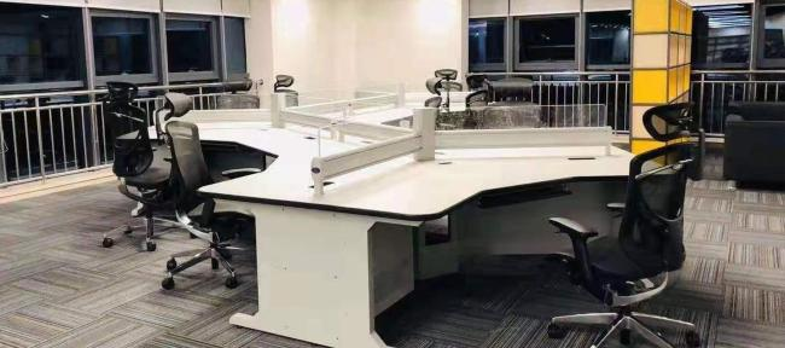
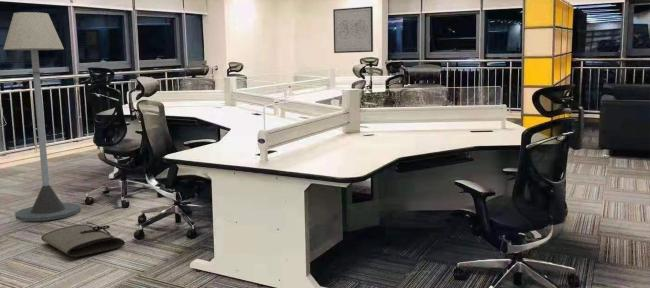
+ floor lamp [2,11,82,222]
+ wall art [332,5,374,54]
+ tool roll [41,221,126,258]
